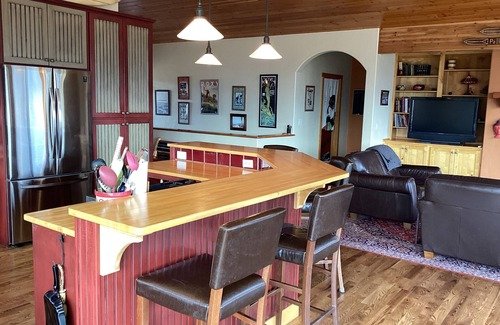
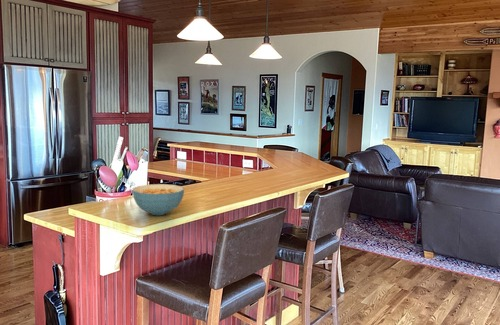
+ cereal bowl [132,183,185,216]
